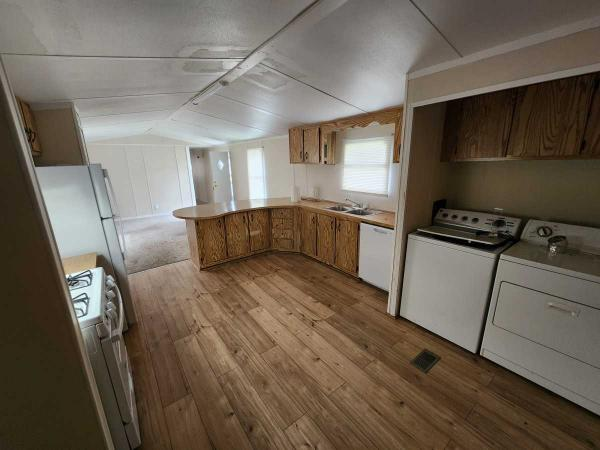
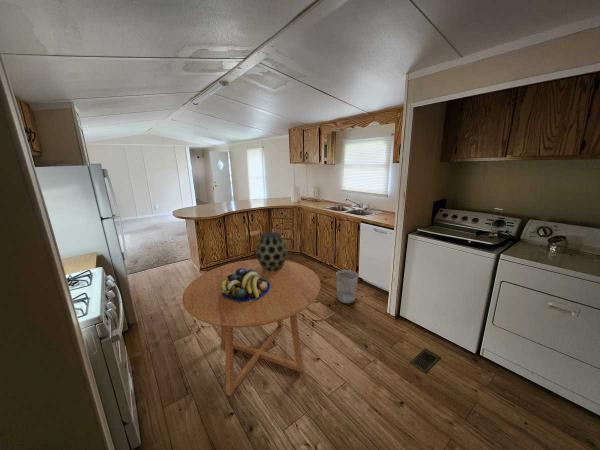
+ vase [255,231,288,272]
+ wastebasket [335,269,359,304]
+ dining table [181,258,322,397]
+ fruit bowl [220,268,270,303]
